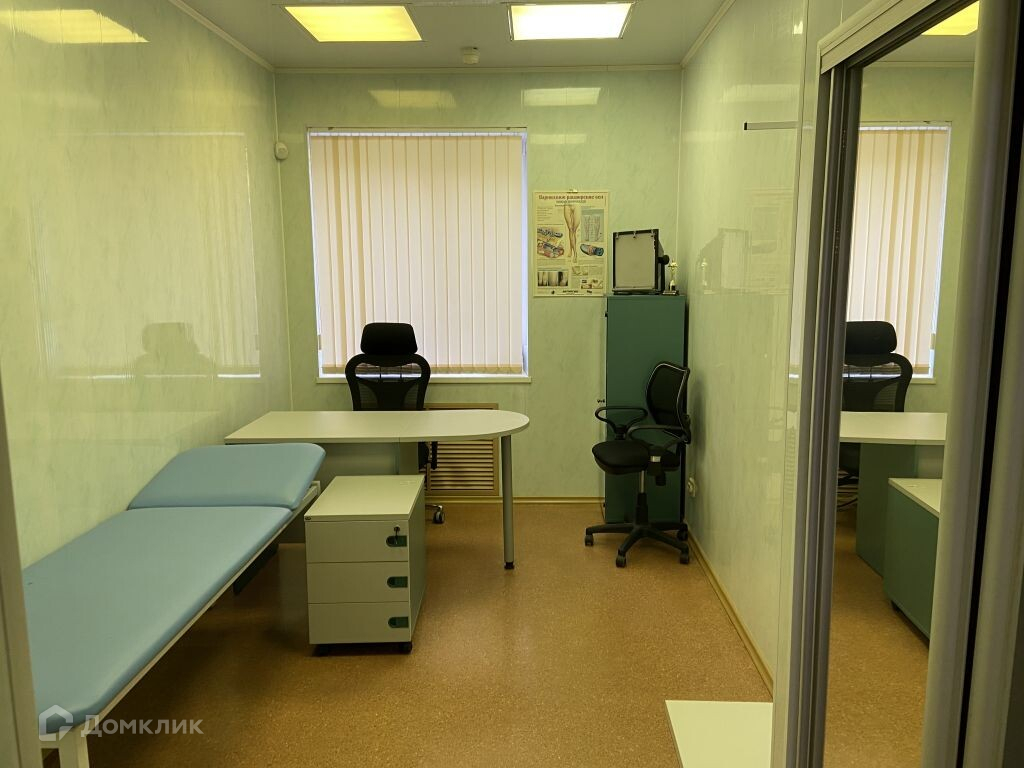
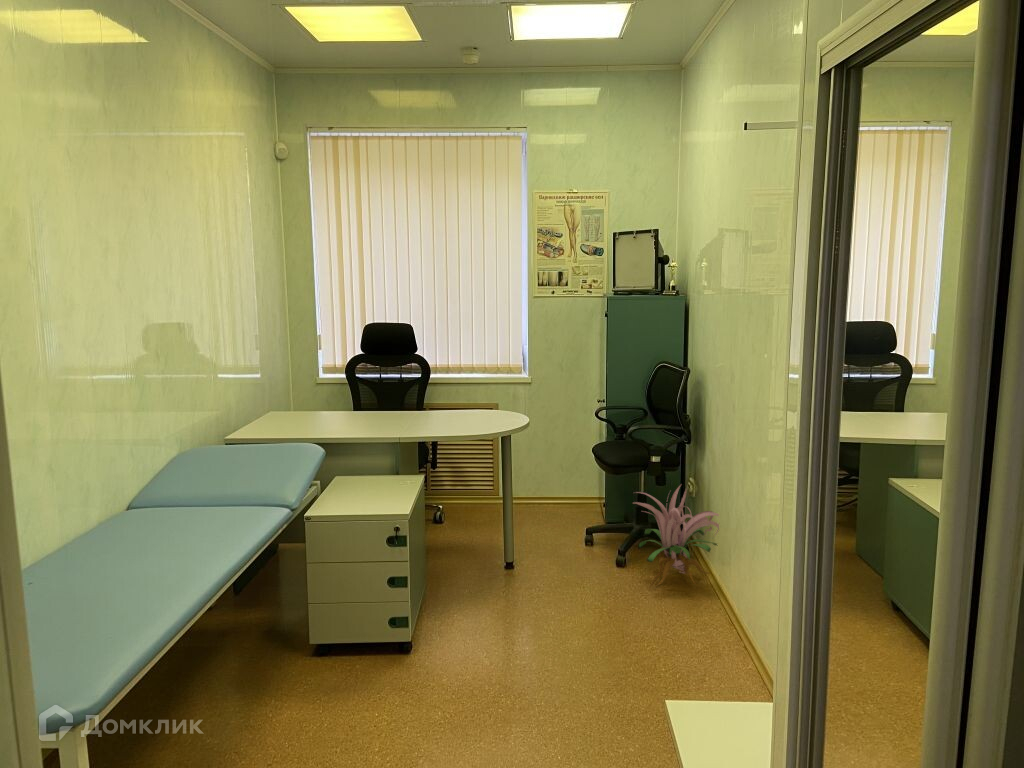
+ decorative plant [631,484,720,591]
